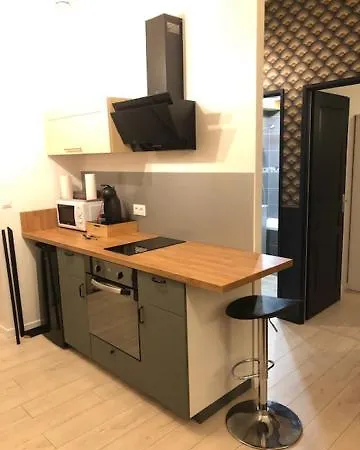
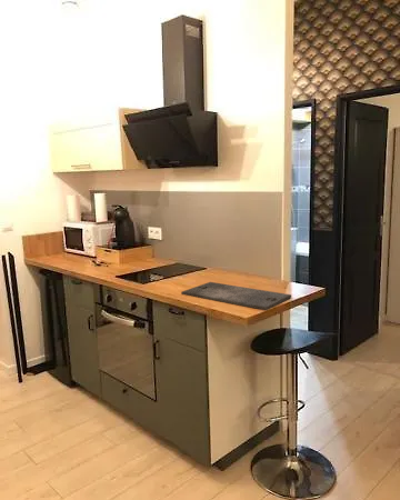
+ cutting board [180,281,292,311]
